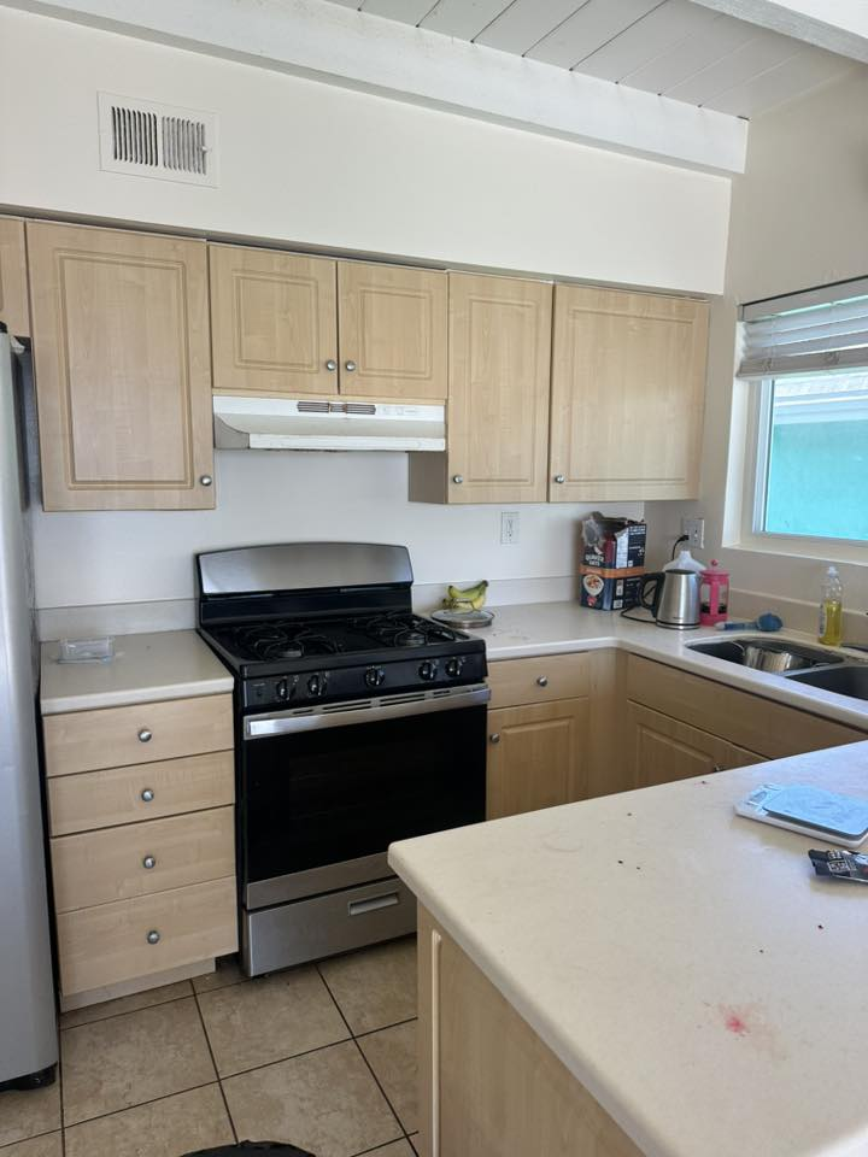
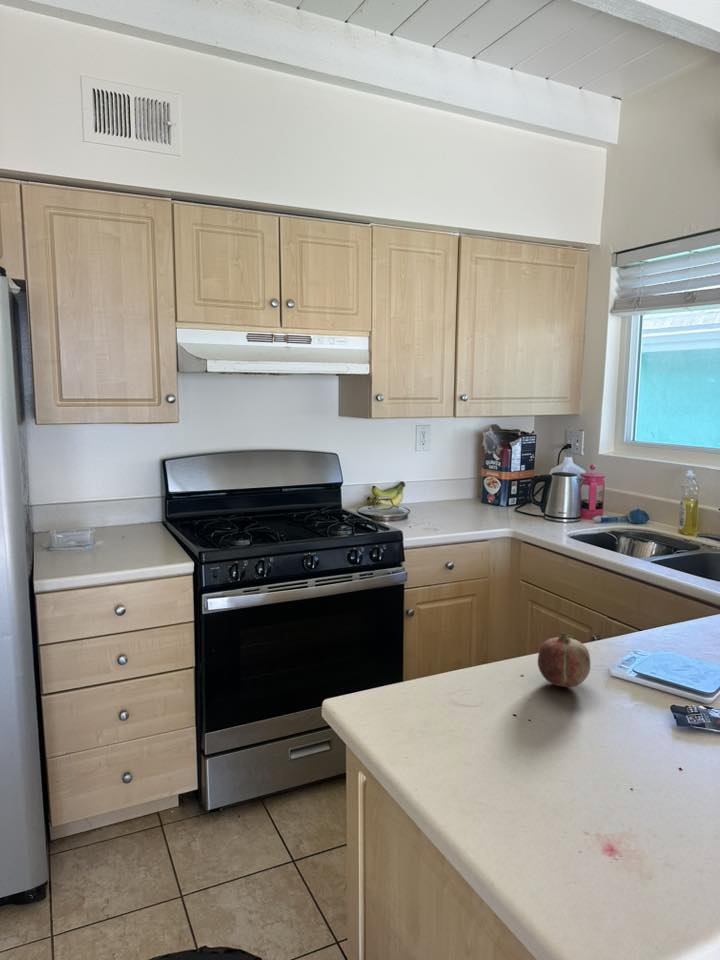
+ fruit [537,631,591,688]
